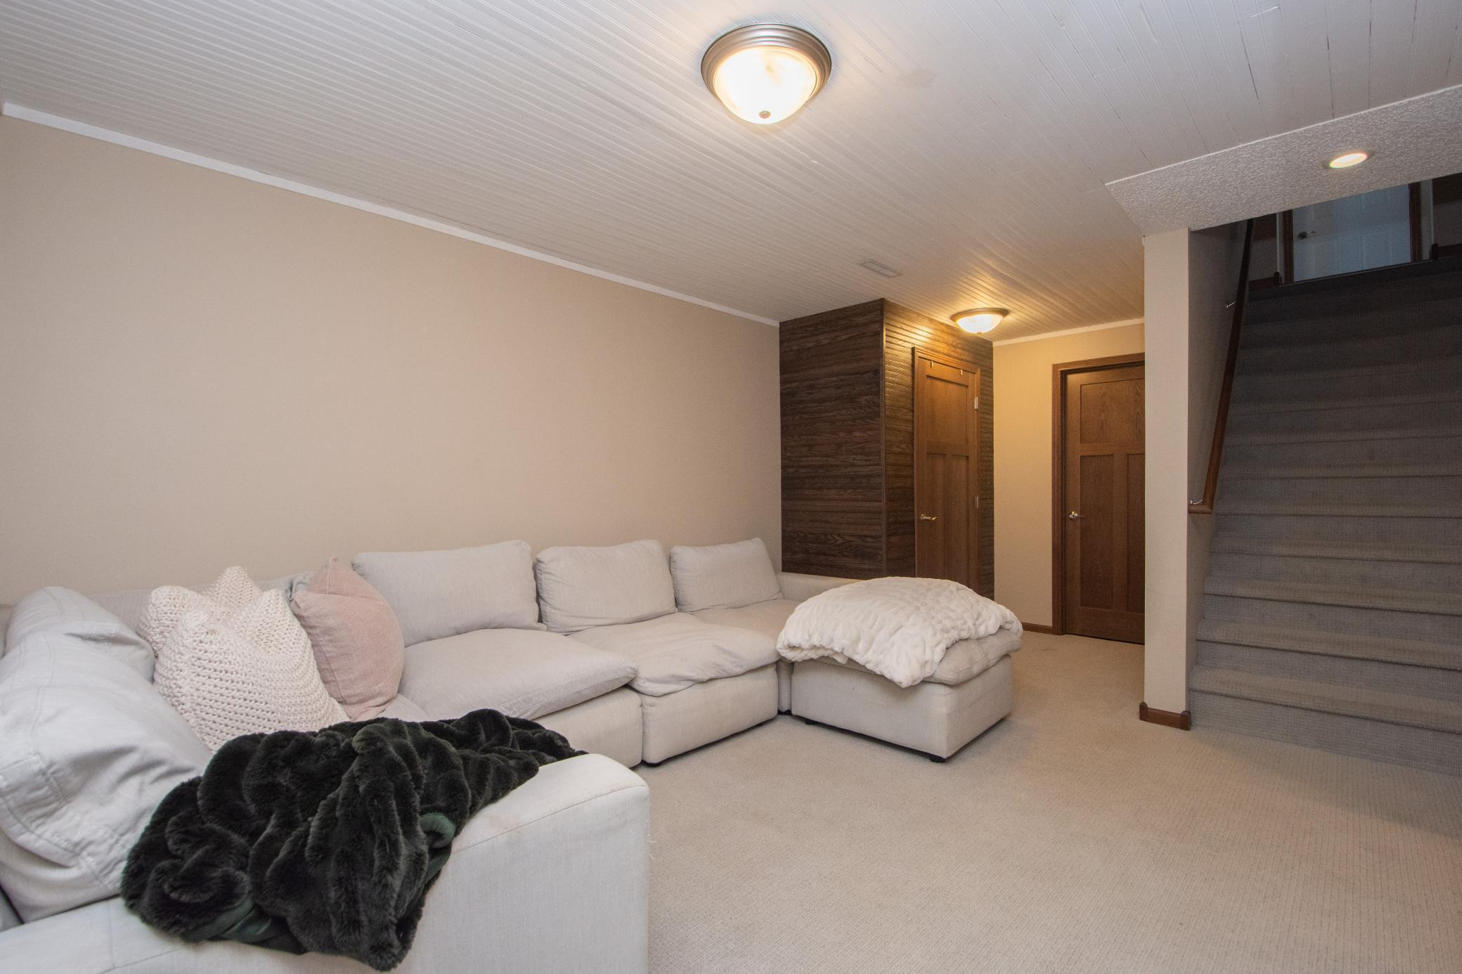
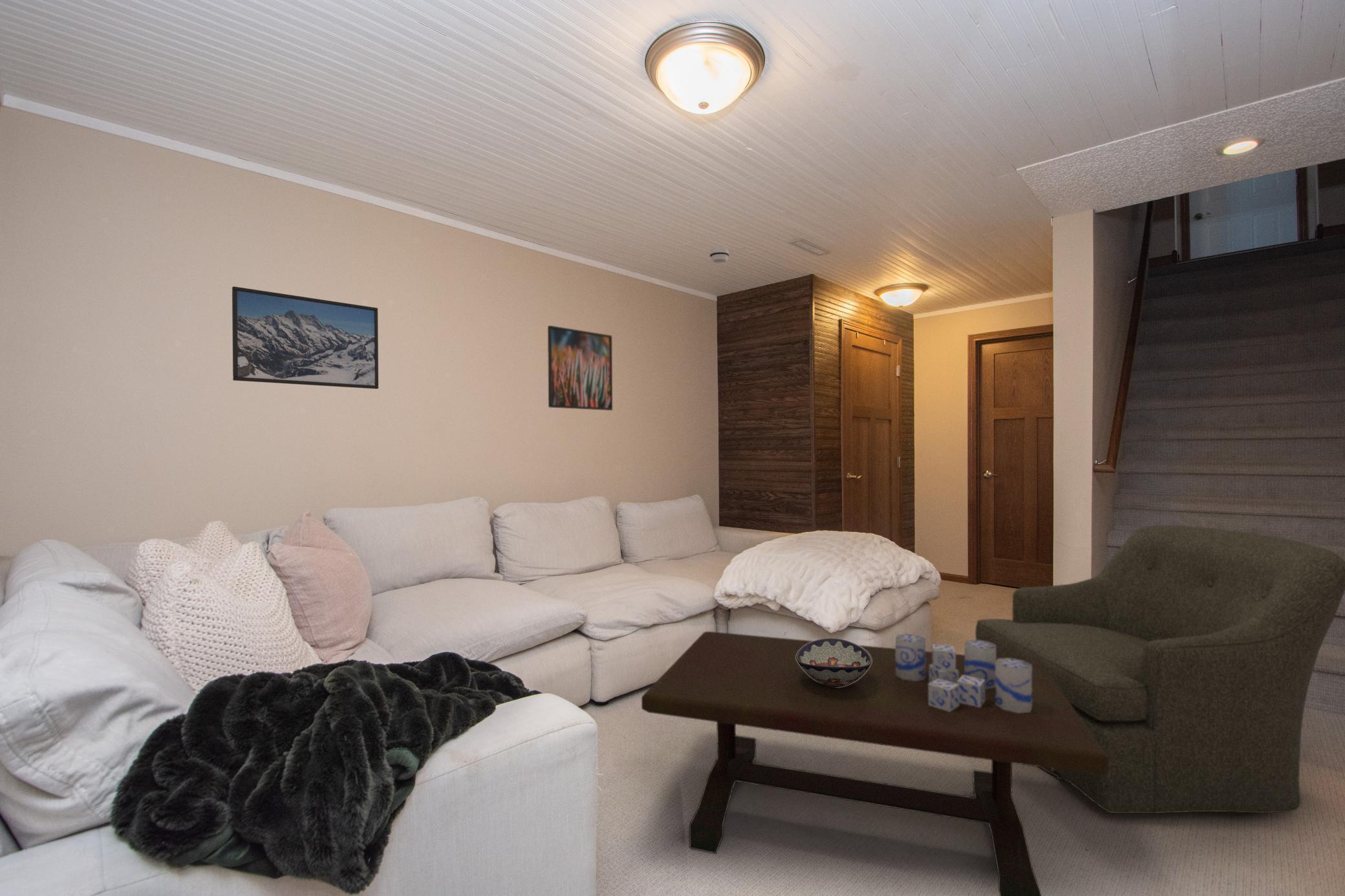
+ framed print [231,286,379,390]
+ chair [974,524,1345,815]
+ decorative bowl [796,638,872,687]
+ candle [895,633,1032,713]
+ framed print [547,325,613,411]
+ coffee table [641,631,1109,896]
+ smoke detector [709,246,730,264]
